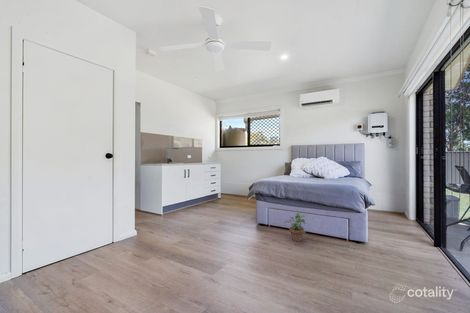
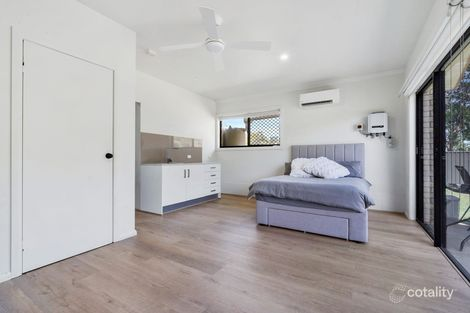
- potted plant [283,211,306,242]
